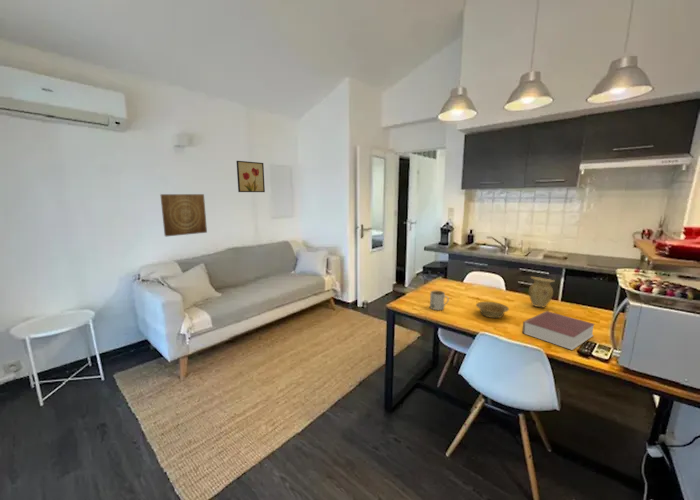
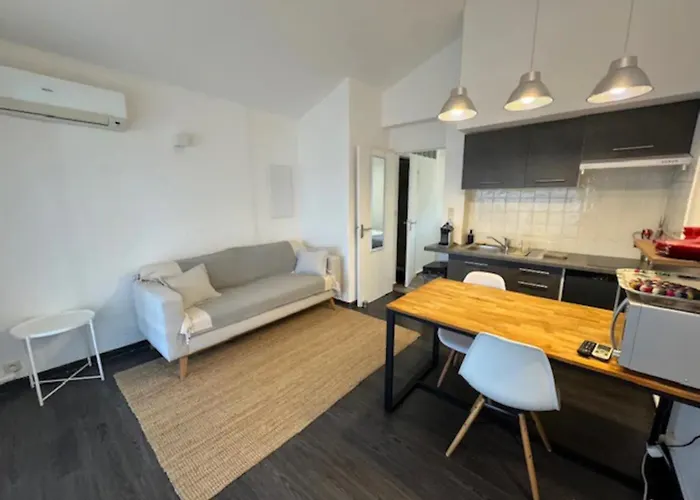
- mug [429,290,450,311]
- wall art [235,160,266,193]
- book [521,310,596,351]
- wall art [159,193,208,237]
- bowl [475,301,510,319]
- vase [528,276,556,308]
